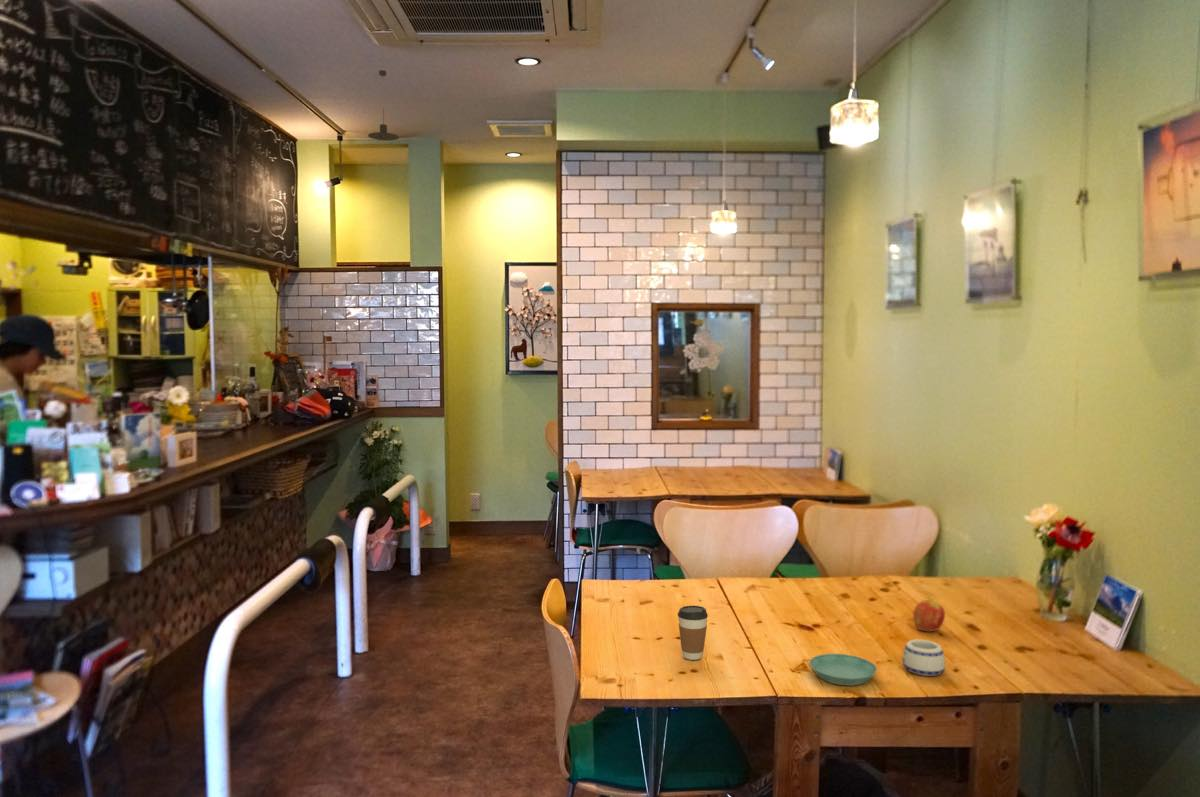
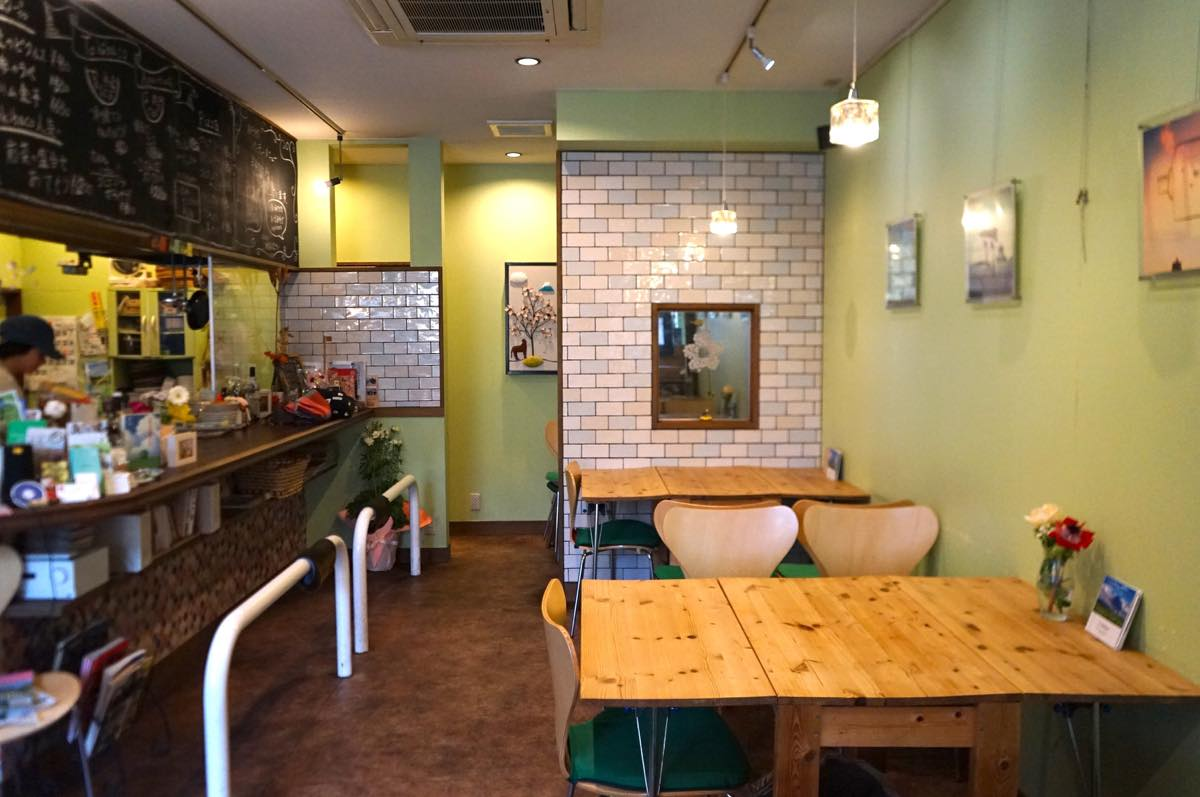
- fruit [912,599,946,633]
- mug [902,638,946,677]
- saucer [808,653,878,687]
- coffee cup [677,605,709,661]
- pendant light [367,69,400,142]
